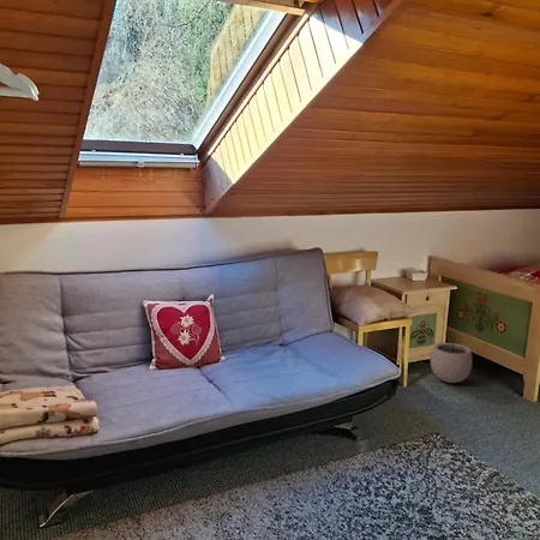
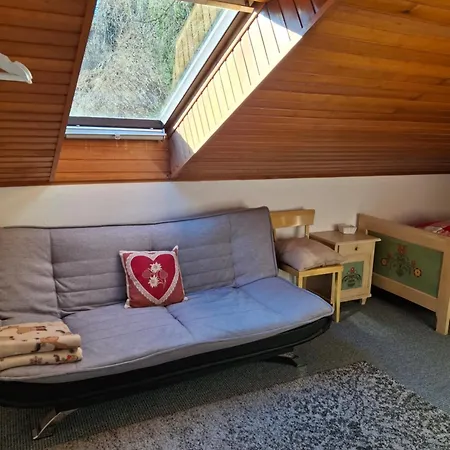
- plant pot [430,335,473,384]
